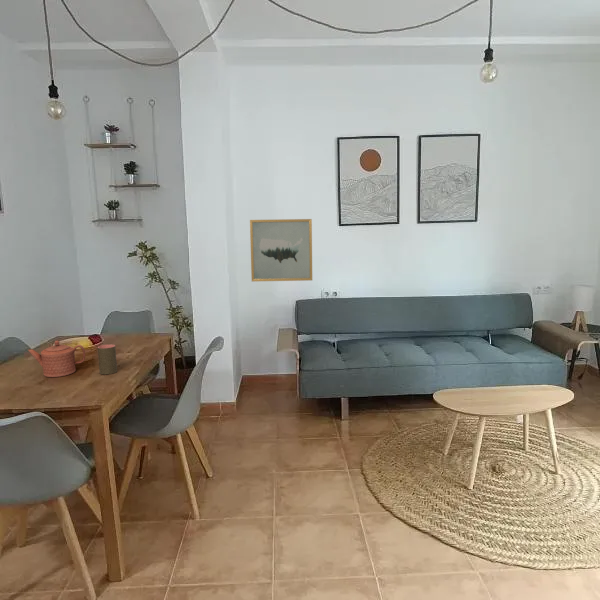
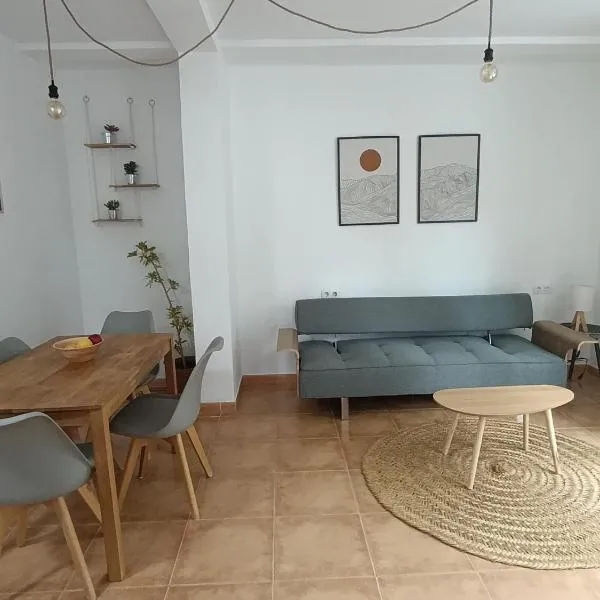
- cup [97,343,118,375]
- teapot [27,340,86,378]
- wall art [249,218,313,283]
